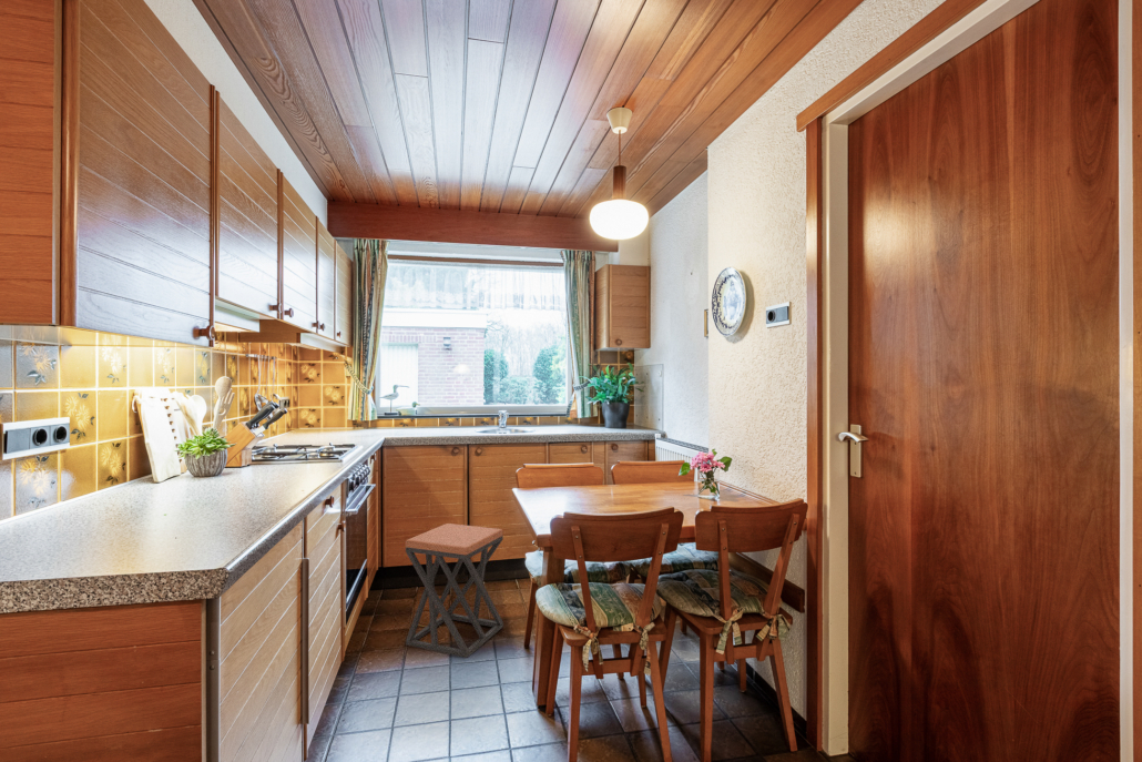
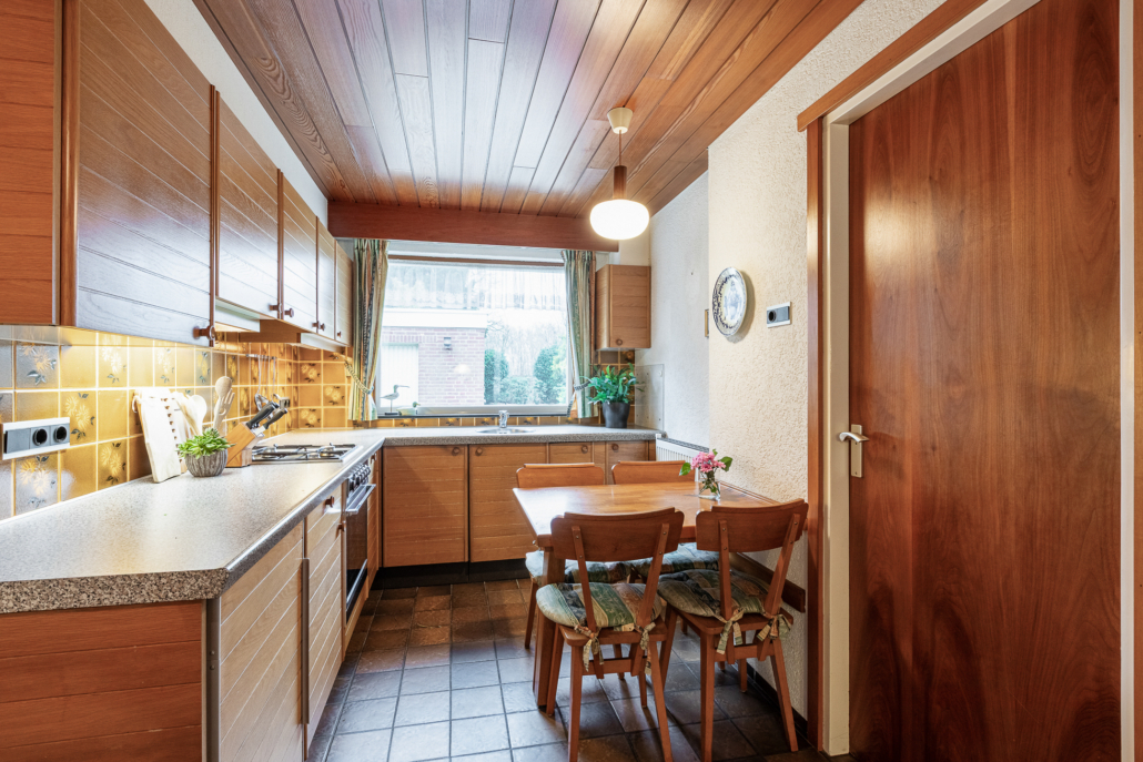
- stool [405,522,504,659]
